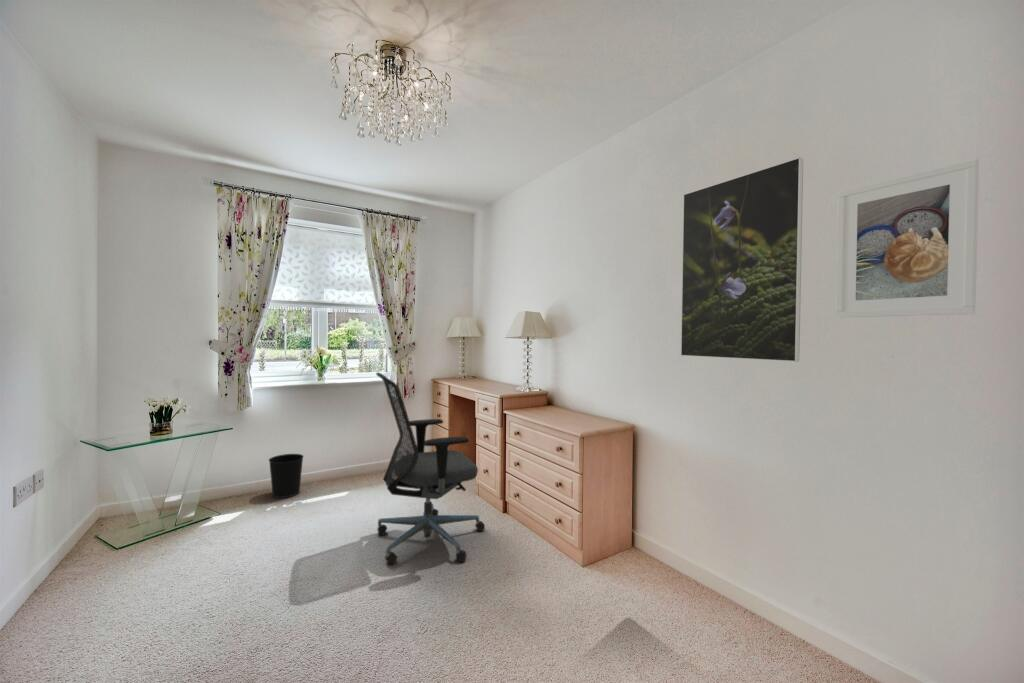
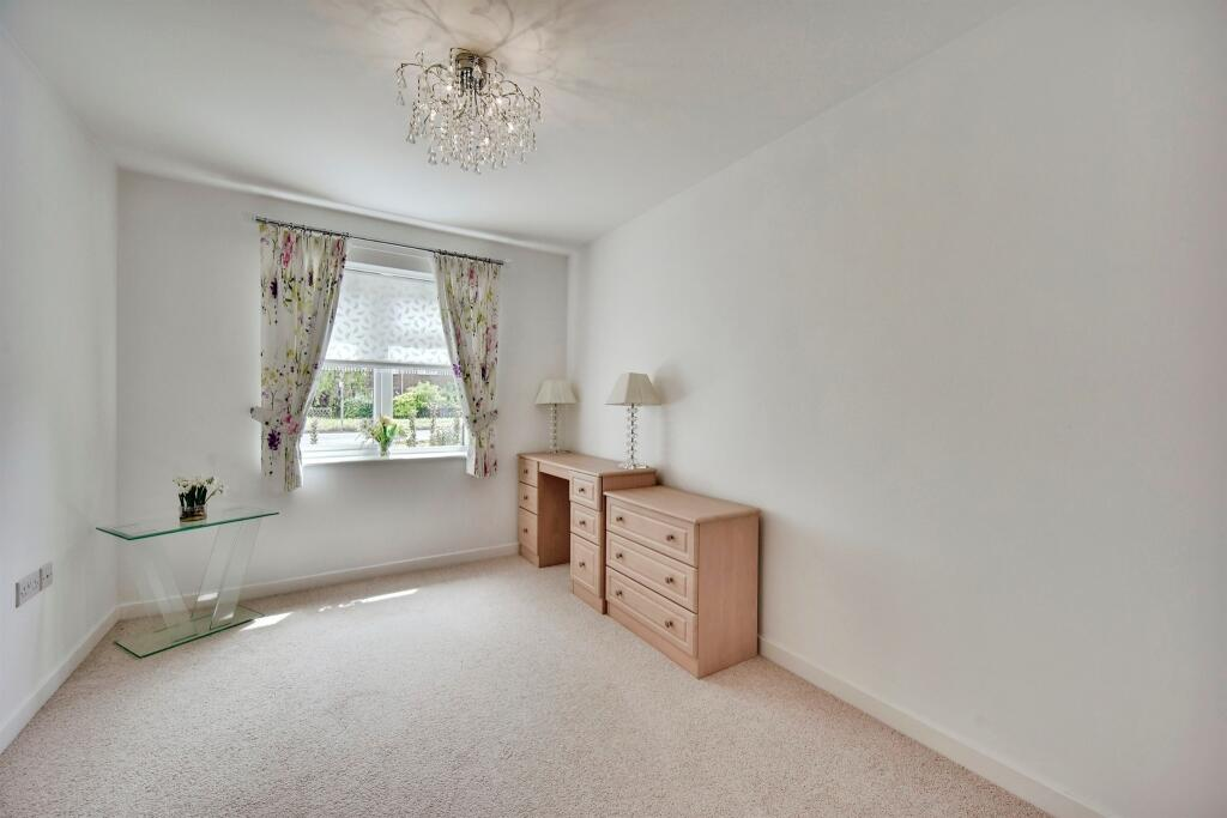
- wastebasket [268,453,305,499]
- office chair [376,371,486,565]
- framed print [680,156,804,363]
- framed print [835,158,980,319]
